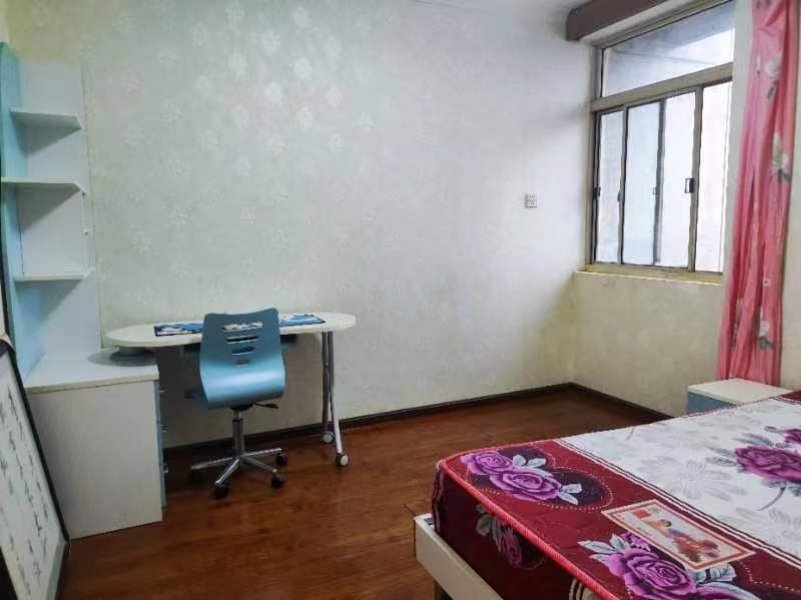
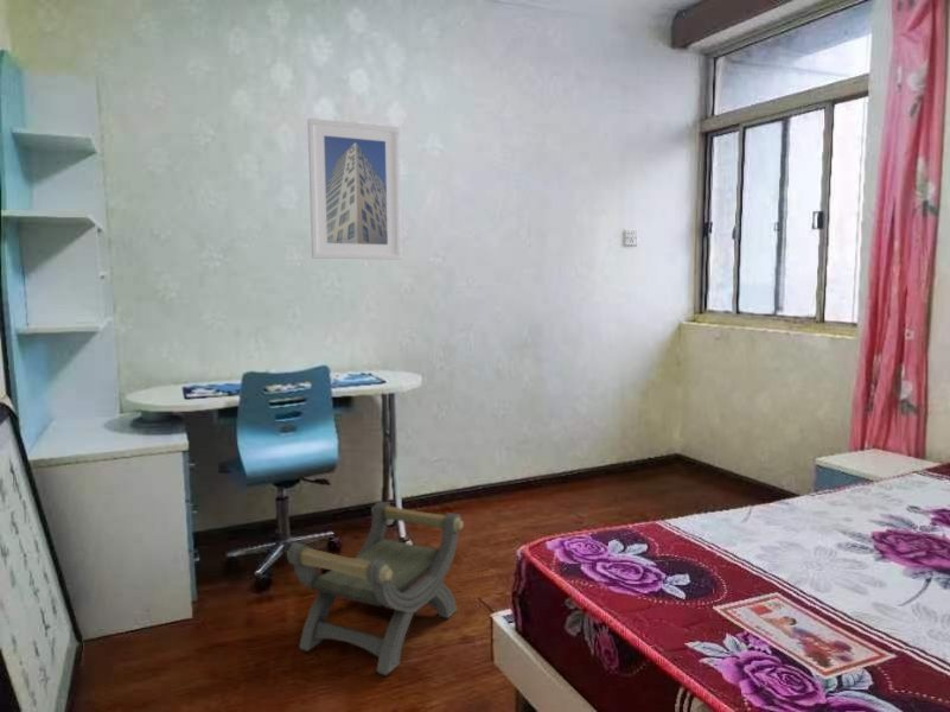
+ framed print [306,117,403,261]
+ stool [286,501,465,676]
